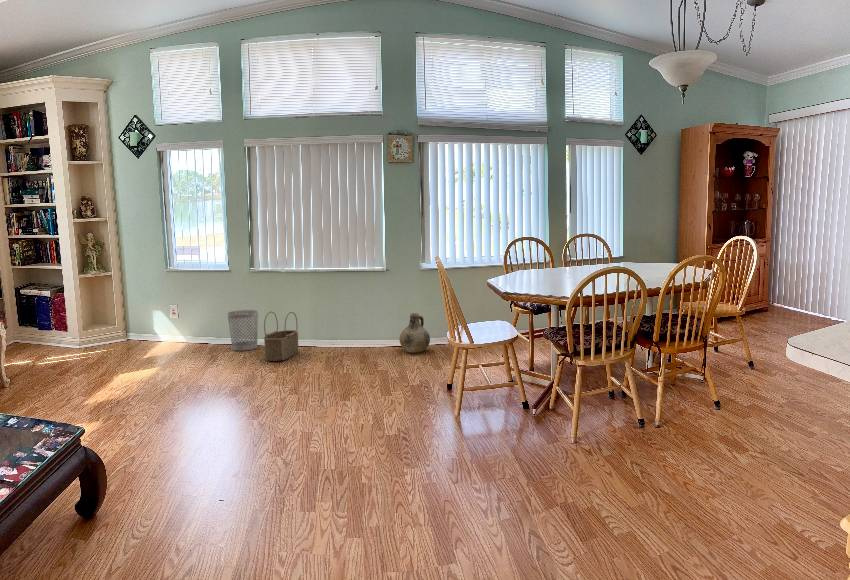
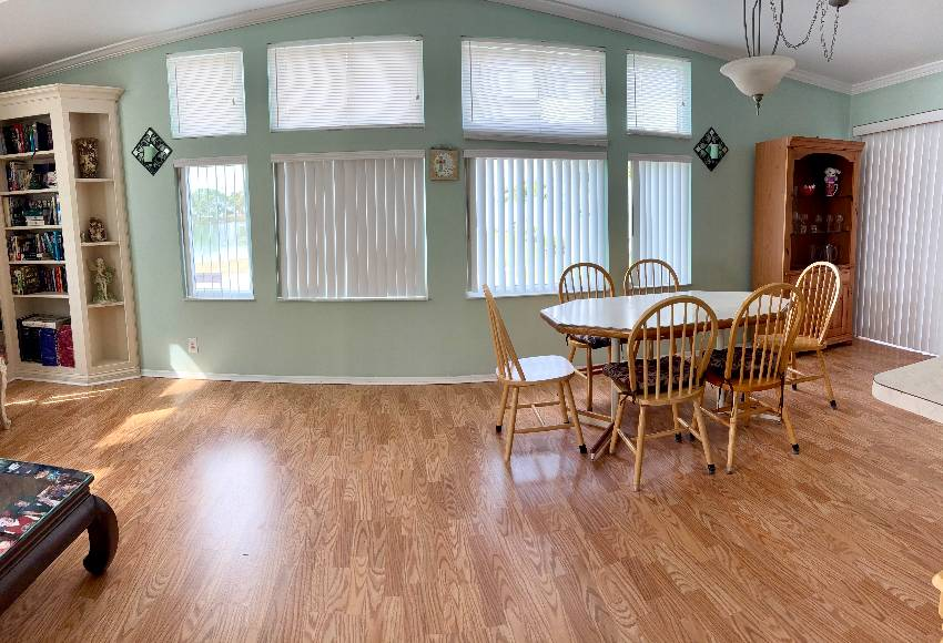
- wastebasket [226,309,259,352]
- wicker basket [263,311,299,362]
- ceramic jug [398,312,431,354]
